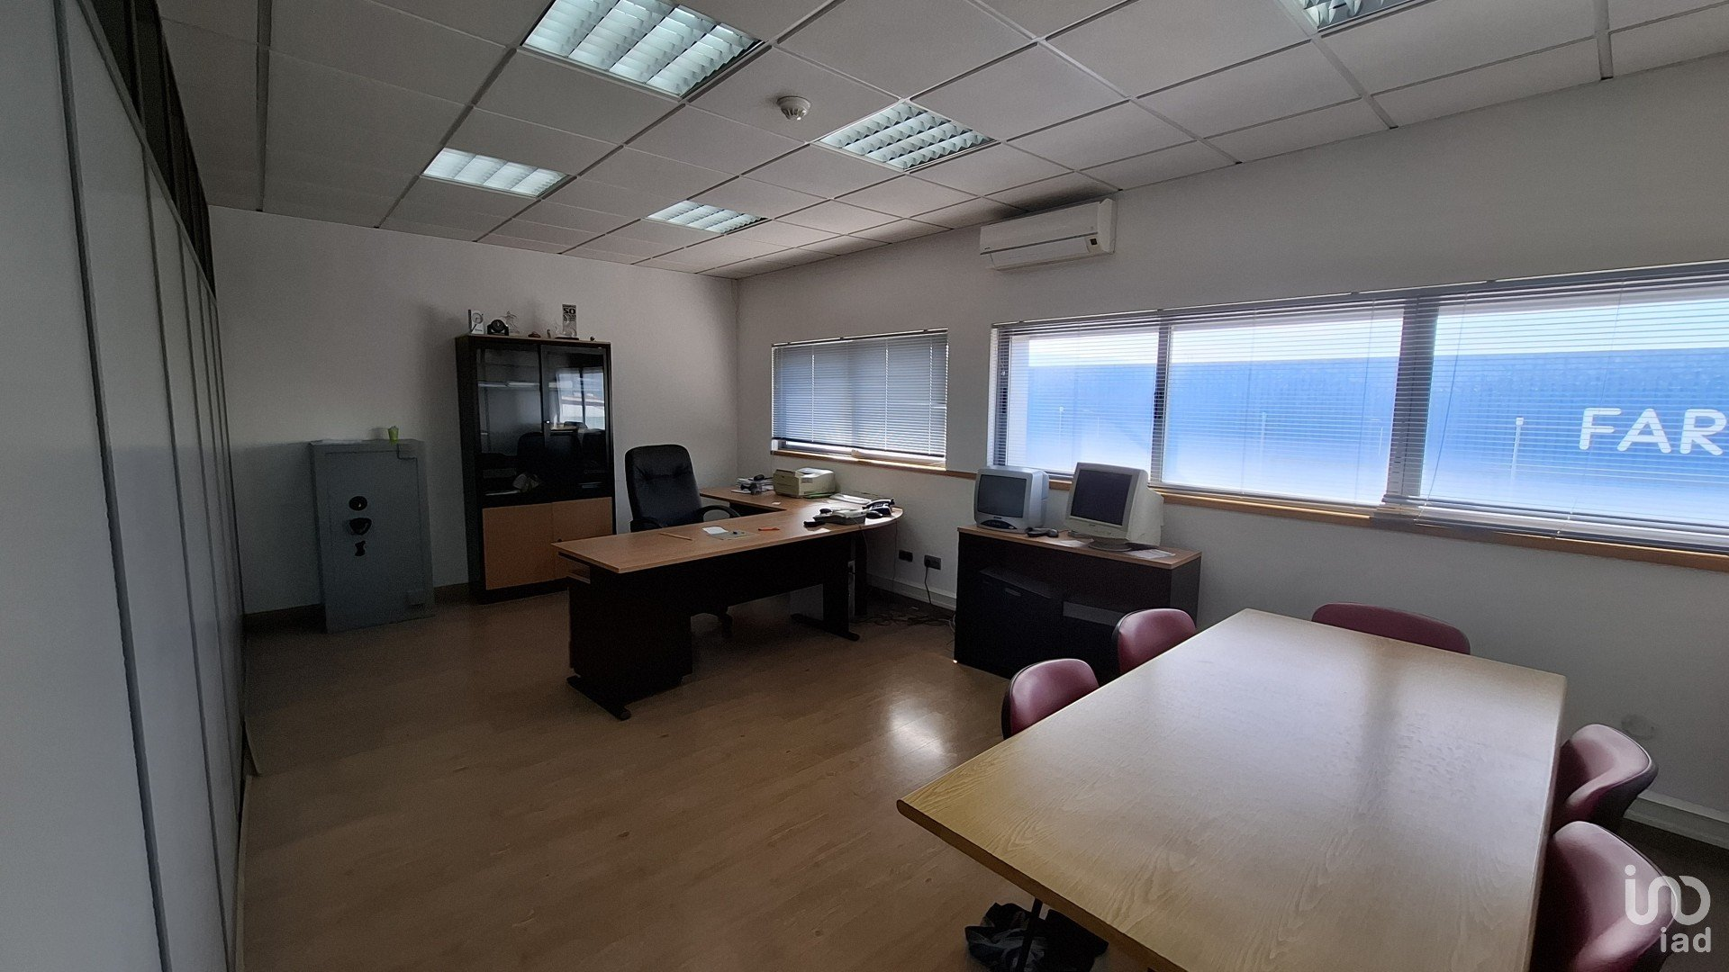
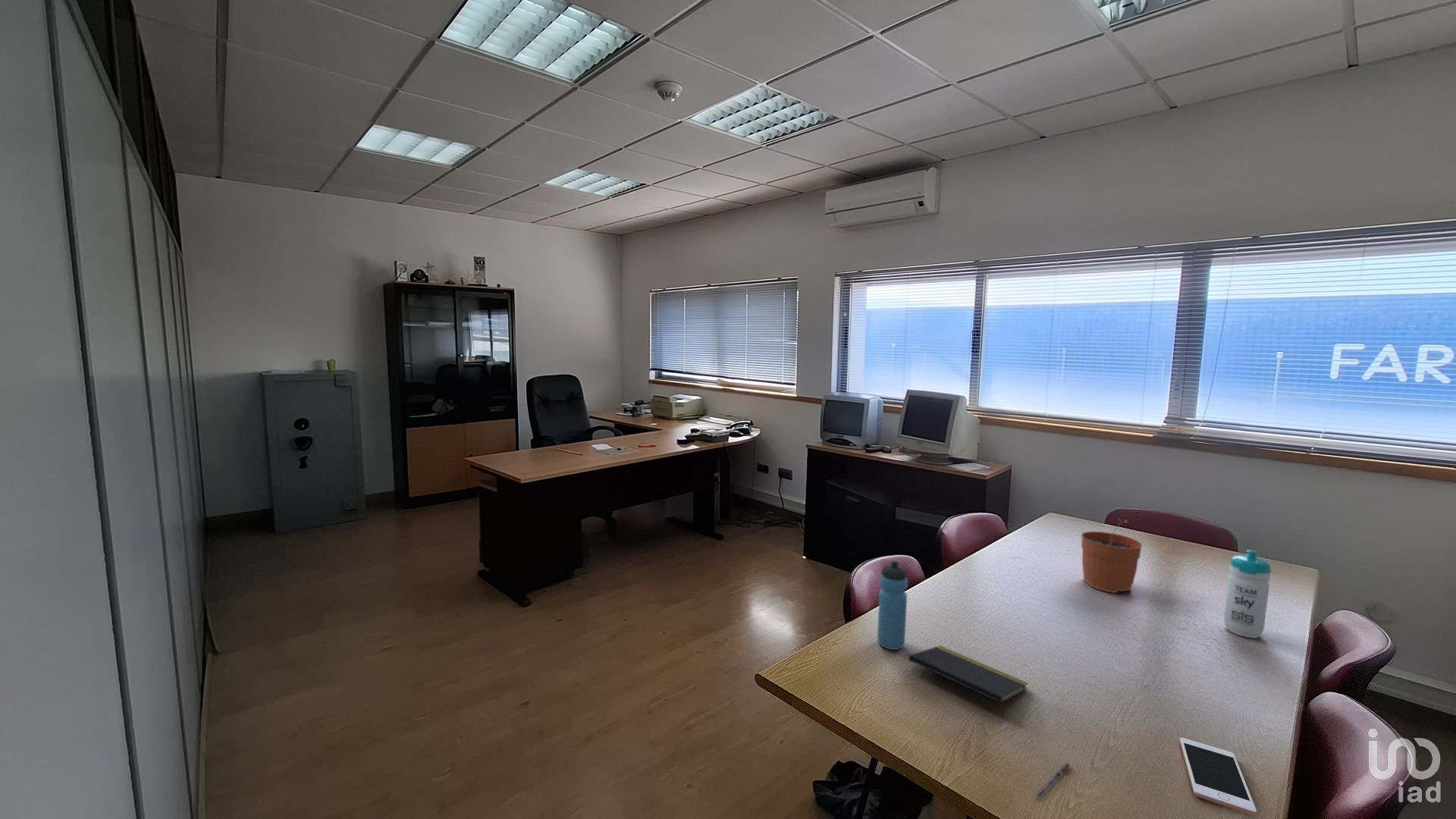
+ notepad [908,645,1029,718]
+ pen [1034,761,1070,799]
+ water bottle [1223,549,1272,639]
+ water bottle [877,560,908,651]
+ plant pot [1081,518,1143,594]
+ cell phone [1179,737,1257,816]
